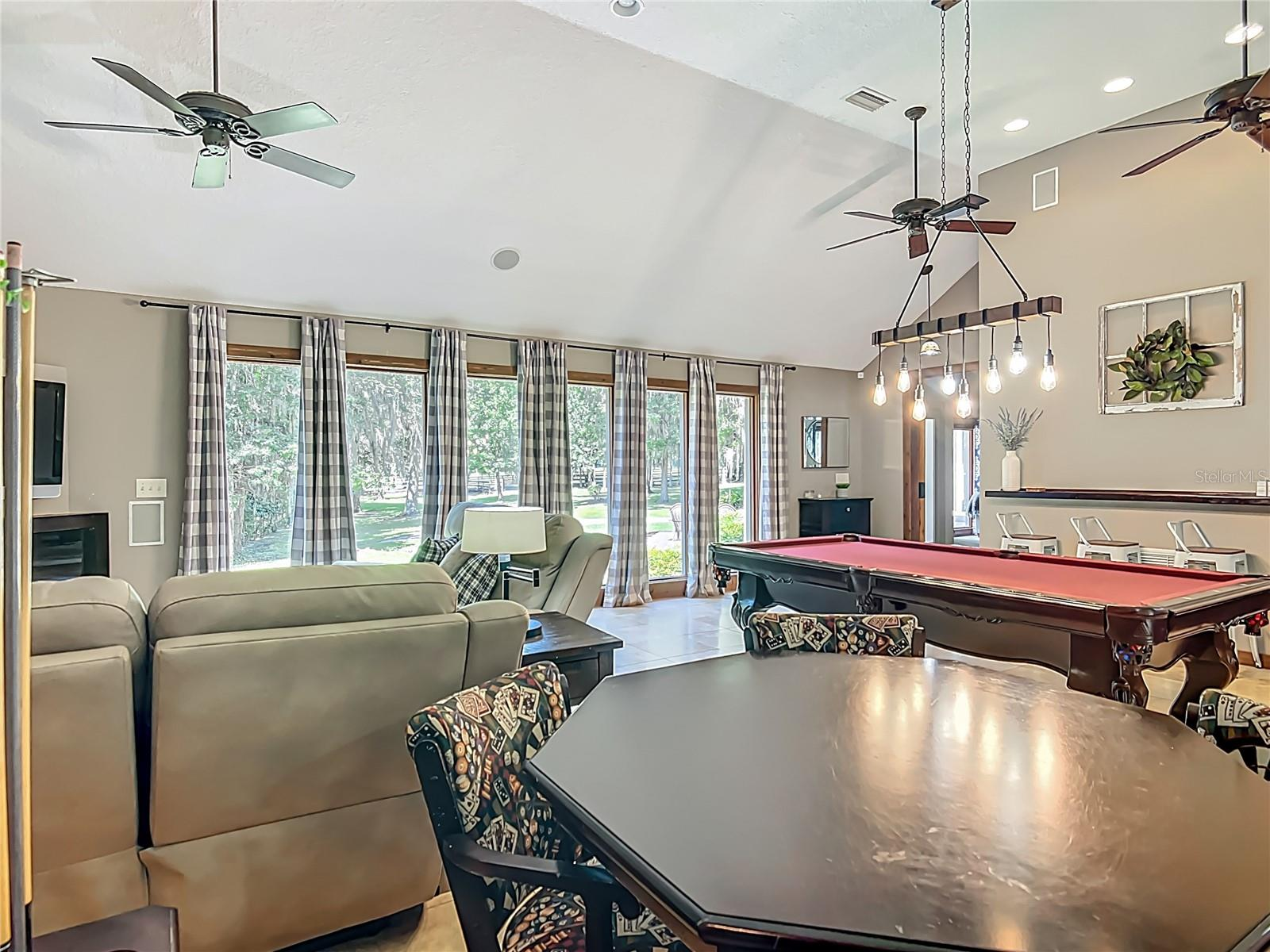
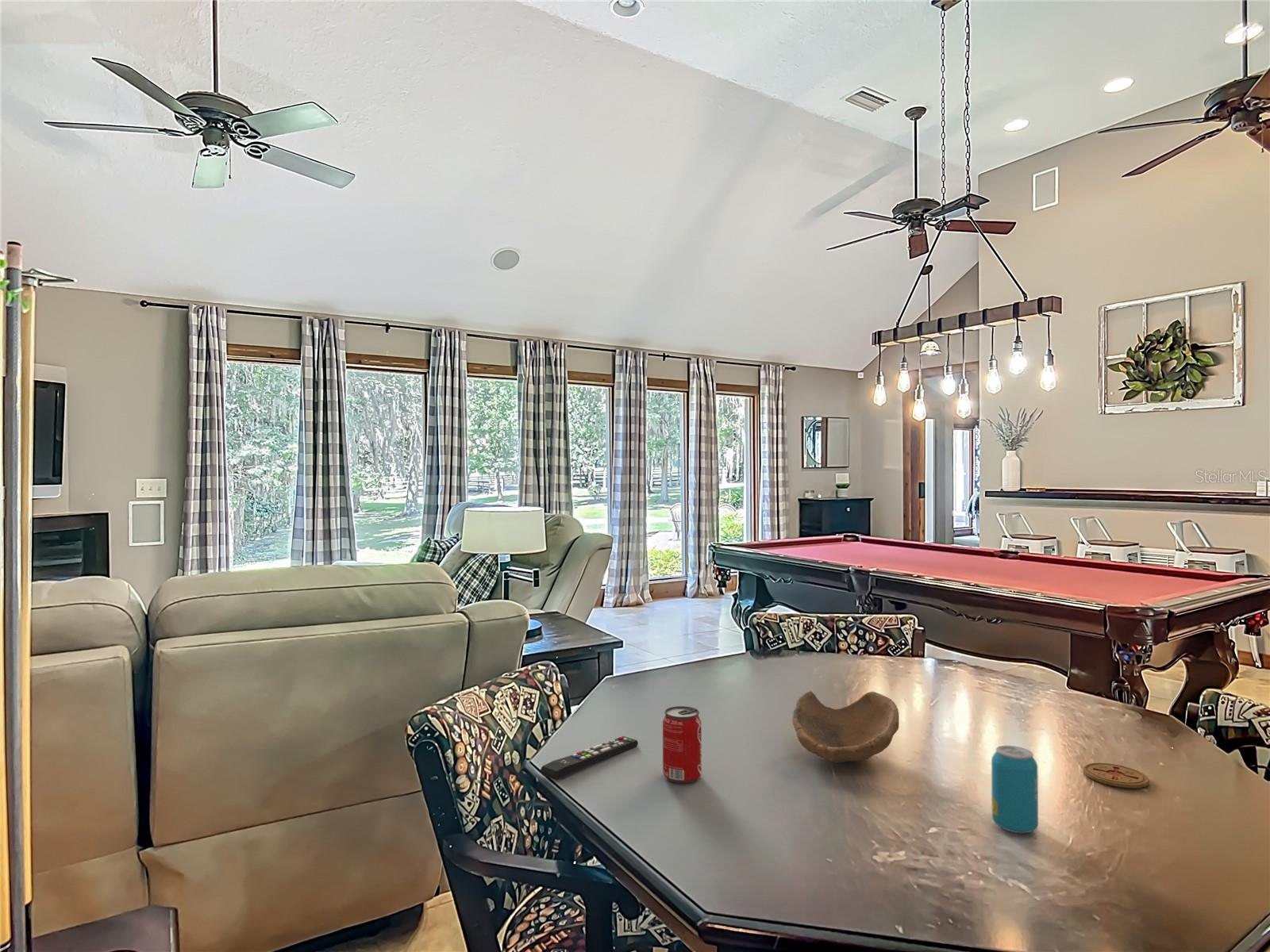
+ beverage can [662,705,702,784]
+ bowl [791,690,899,763]
+ remote control [540,735,639,781]
+ beverage can [991,745,1039,834]
+ coaster [1083,762,1150,789]
